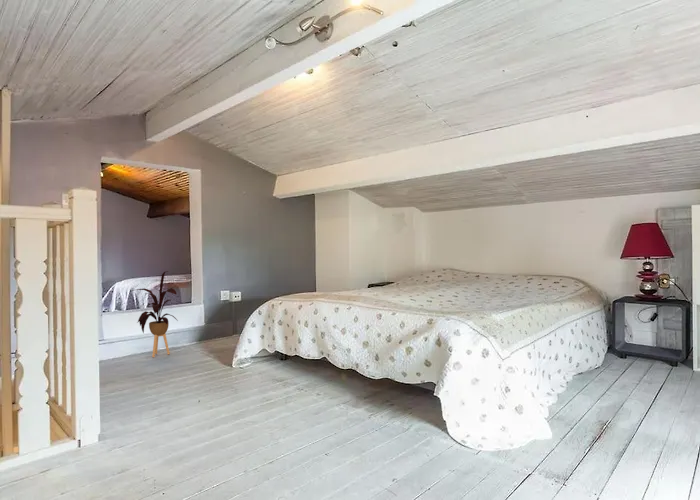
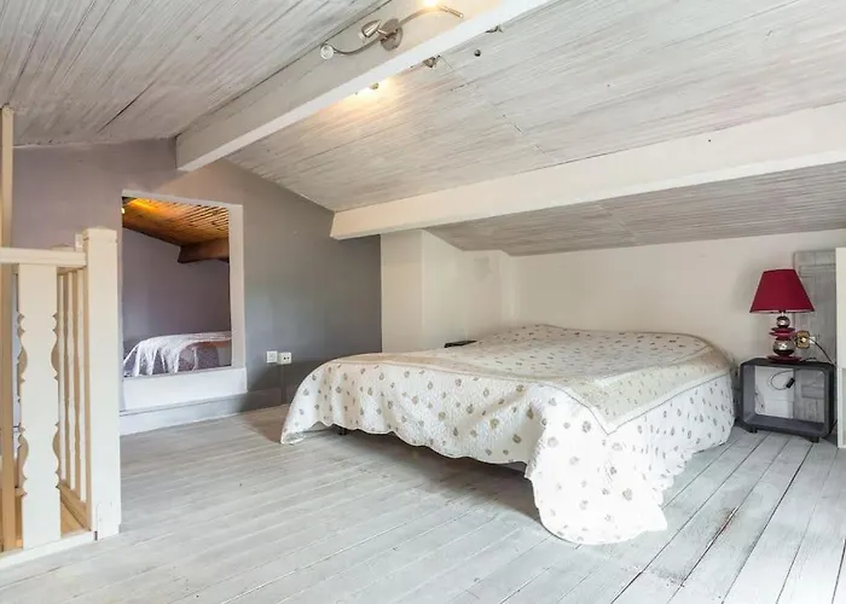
- house plant [130,270,179,358]
